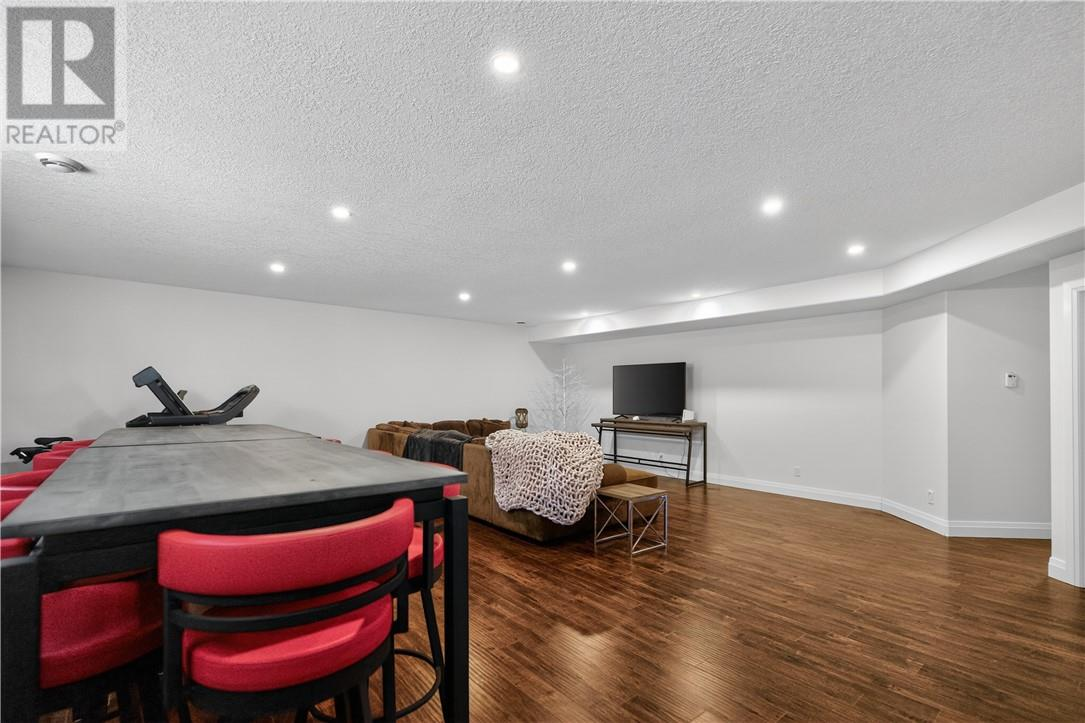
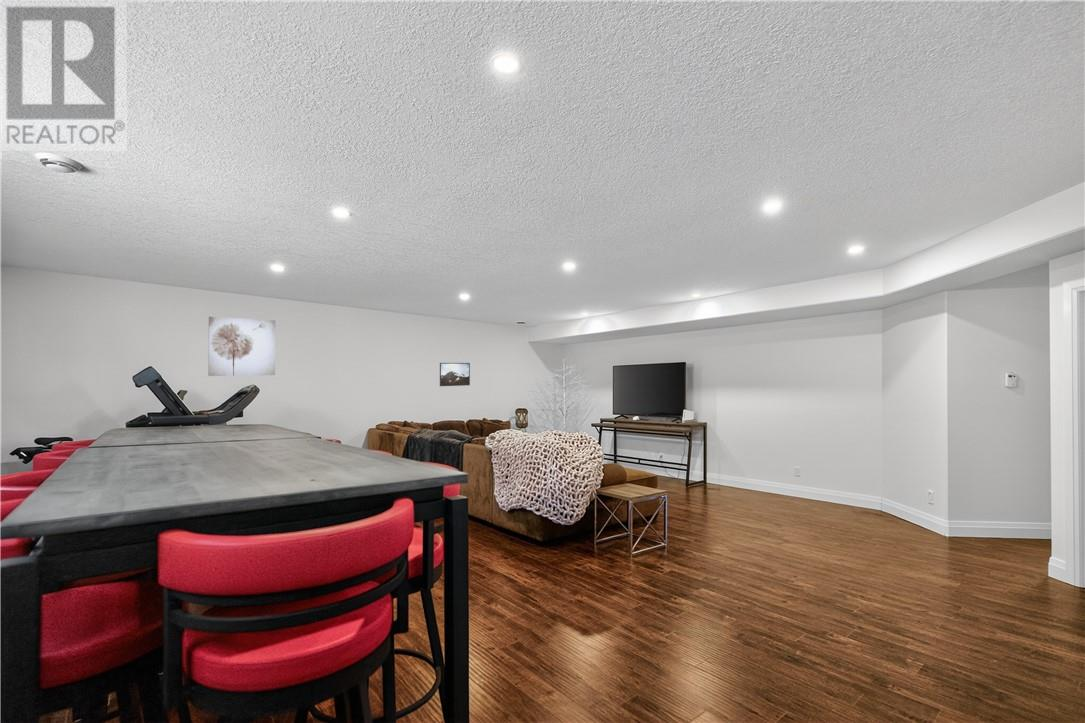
+ wall art [207,316,276,377]
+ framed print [439,362,471,387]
